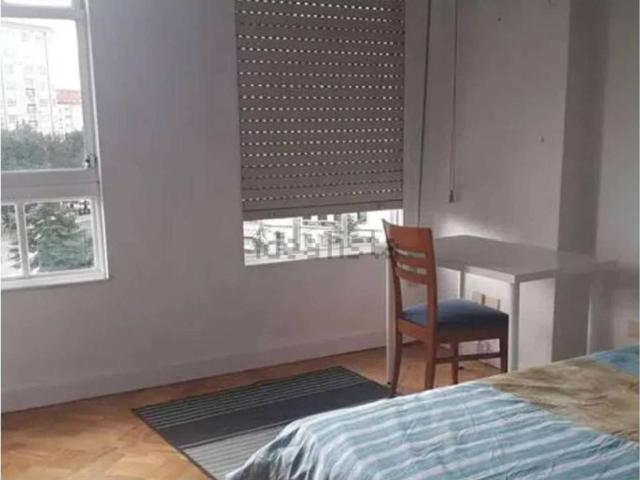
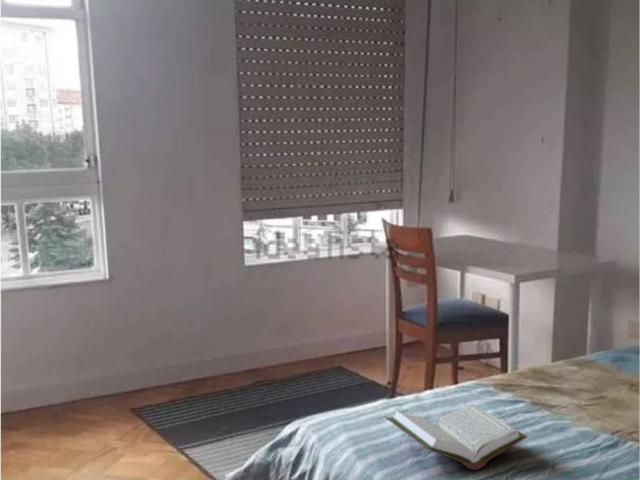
+ book [384,403,528,471]
